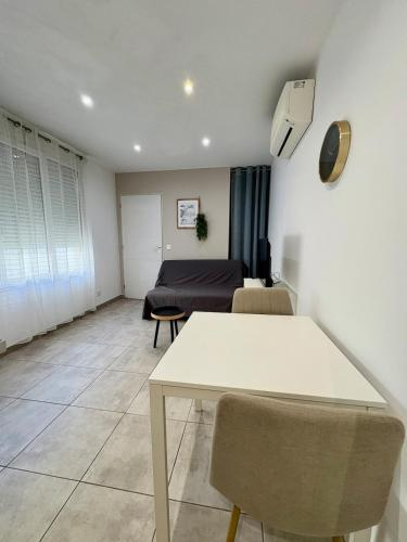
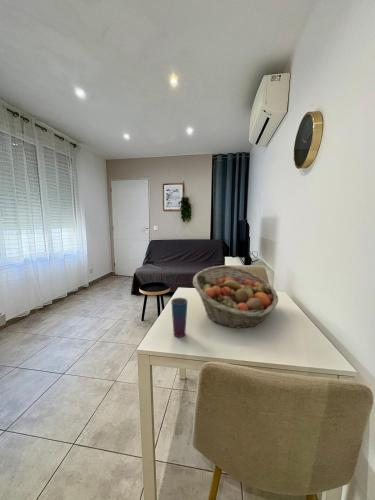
+ cup [170,297,189,338]
+ fruit basket [192,265,279,329]
